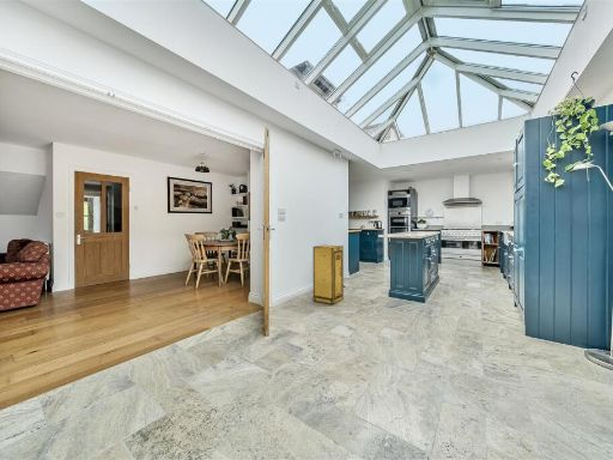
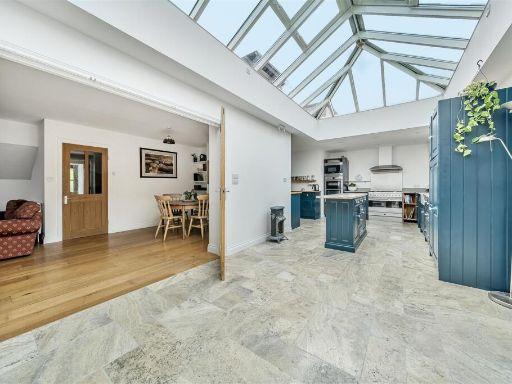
- storage cabinet [312,244,345,305]
